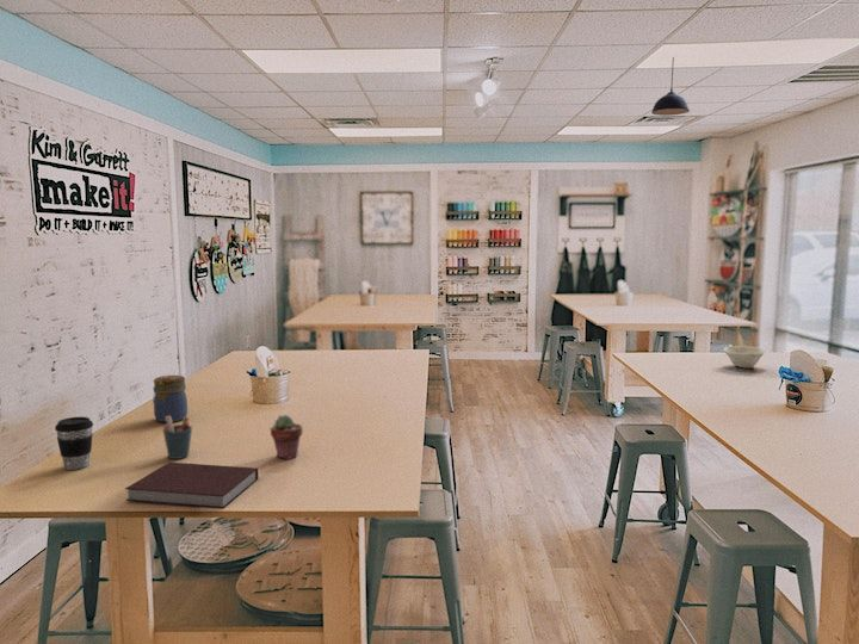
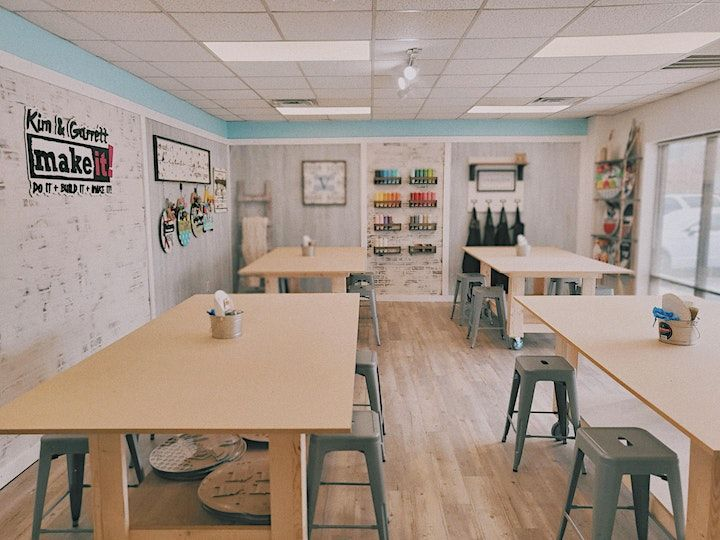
- coffee cup [54,416,94,471]
- jar [152,374,189,423]
- bowl [723,345,766,370]
- notebook [124,462,259,509]
- pen holder [161,416,193,460]
- potted succulent [270,414,304,460]
- pendant light [650,56,691,117]
